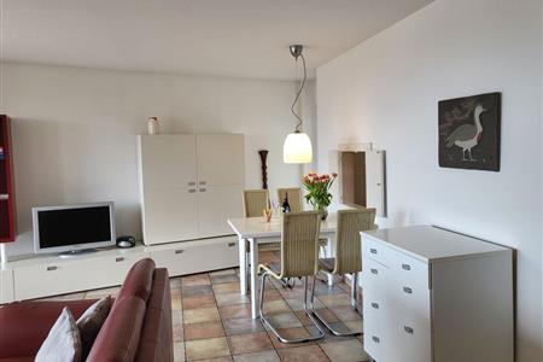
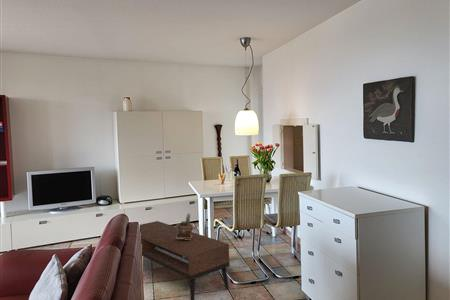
+ coffee table [139,220,230,300]
+ potted plant [175,212,194,240]
